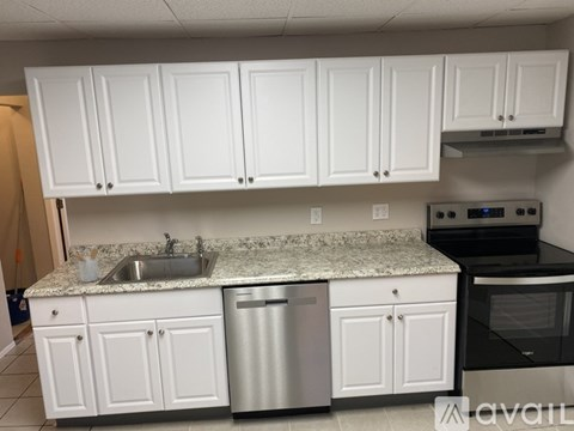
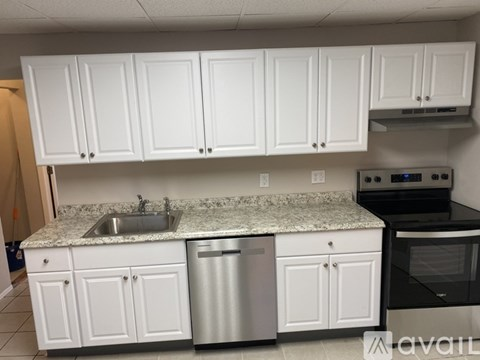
- utensil holder [69,248,99,284]
